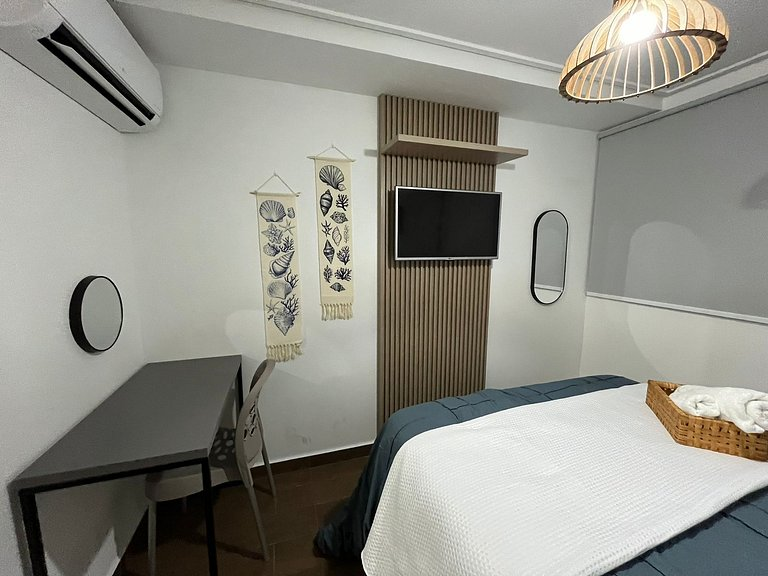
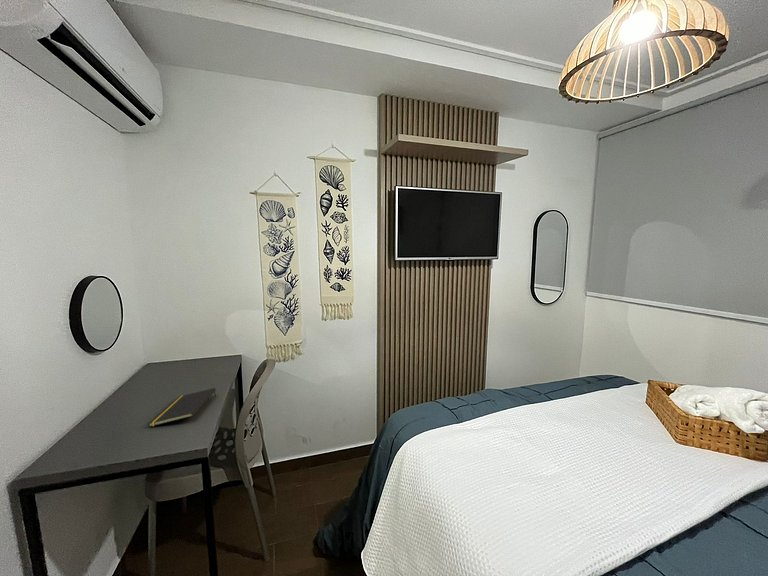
+ notepad [147,387,217,428]
